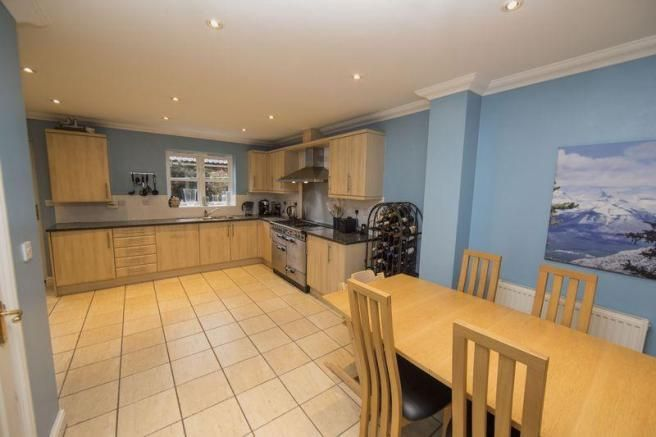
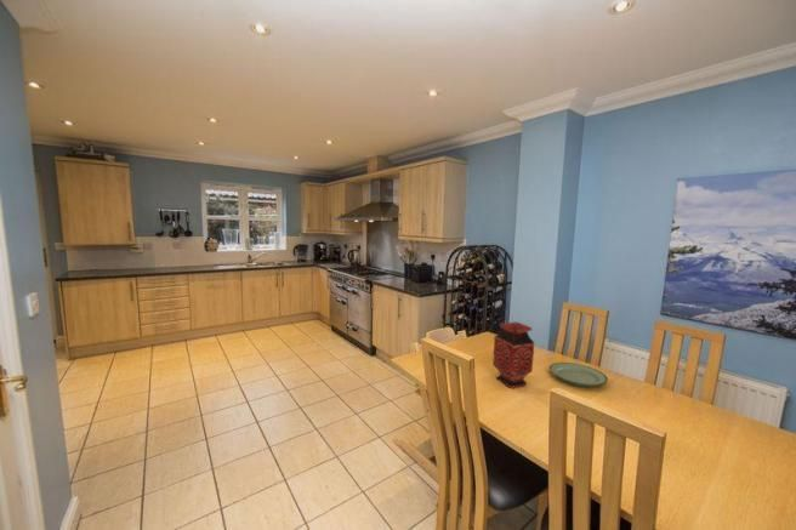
+ plate [548,361,609,388]
+ vase [491,321,535,389]
